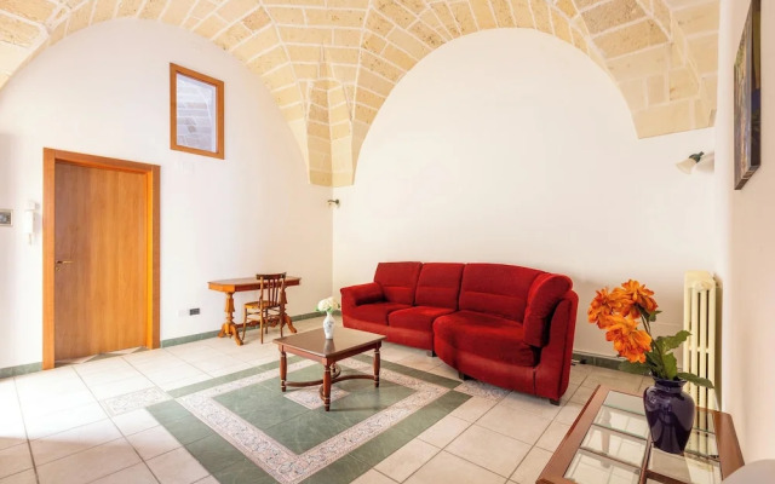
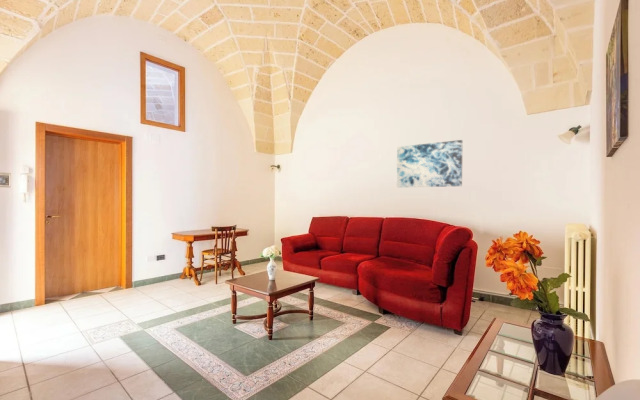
+ wall art [396,139,463,188]
